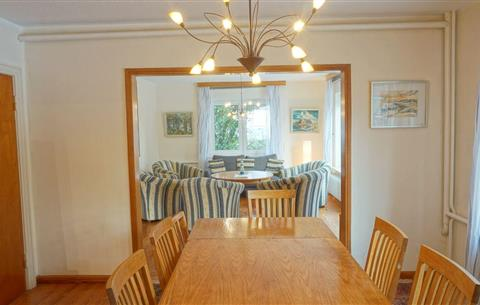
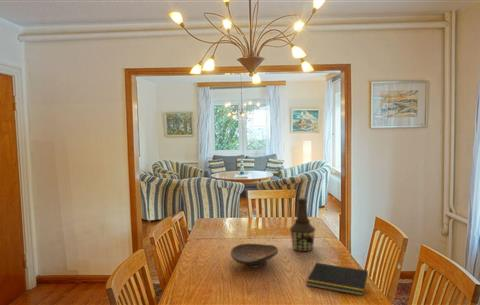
+ decorative bowl [230,243,279,268]
+ notepad [305,262,369,297]
+ bottle [289,197,316,252]
